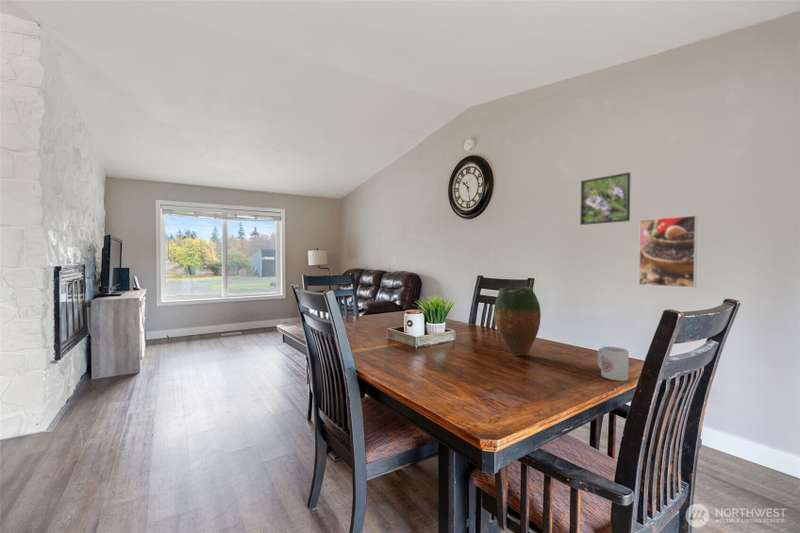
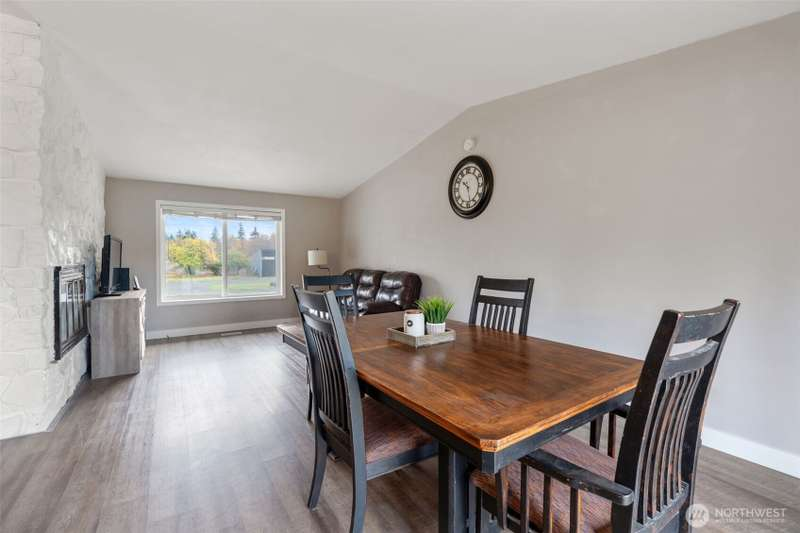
- vase [493,286,542,357]
- mug [597,346,630,382]
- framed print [638,214,698,289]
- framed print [579,171,631,226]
